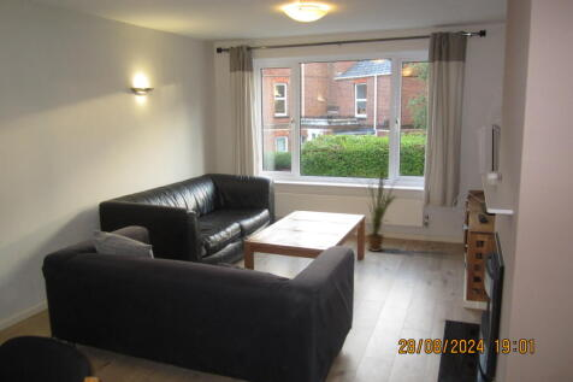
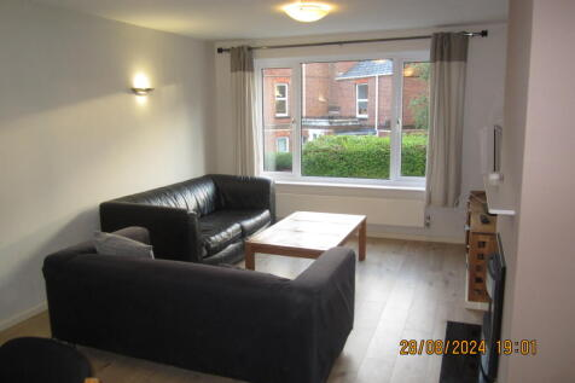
- house plant [355,166,398,253]
